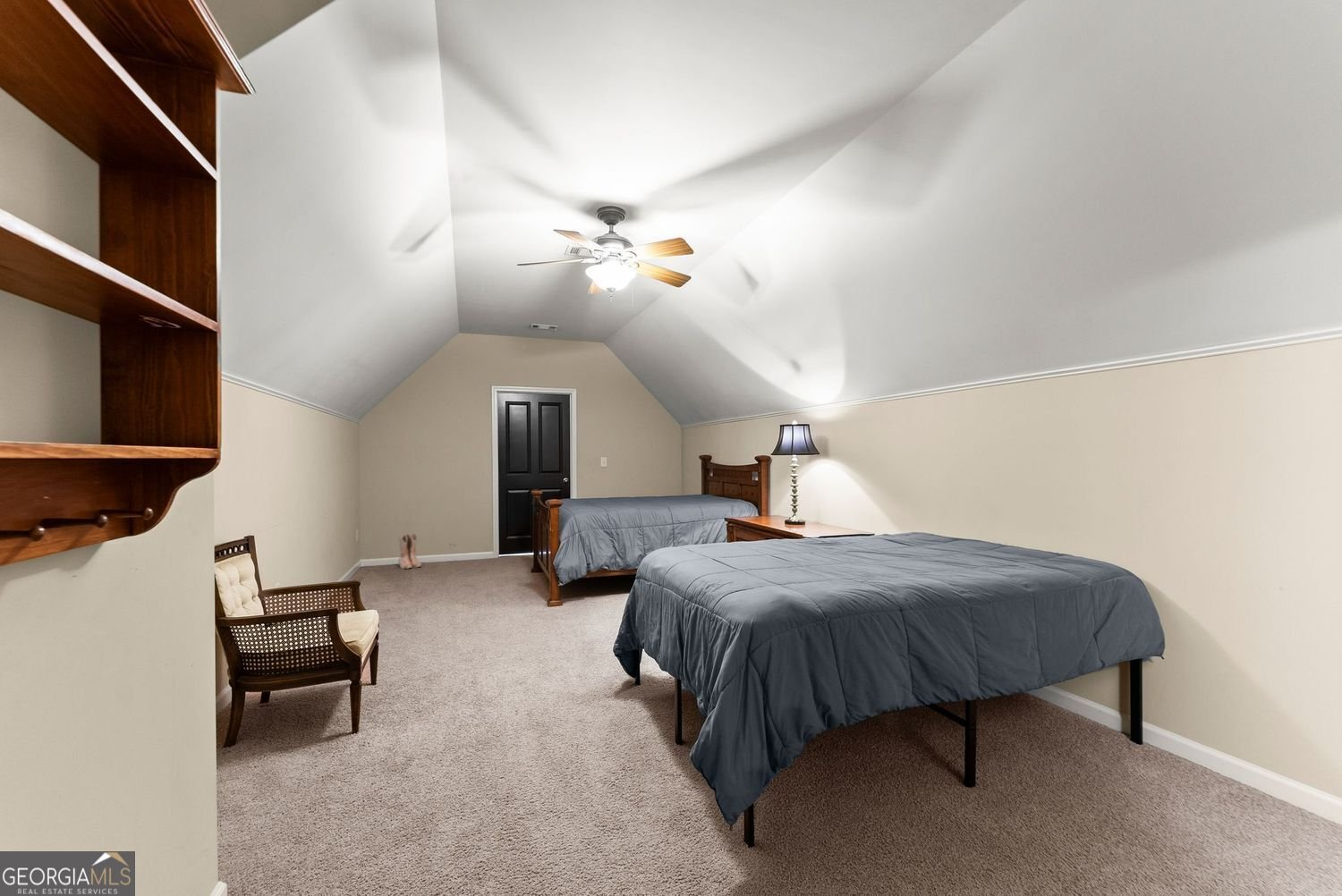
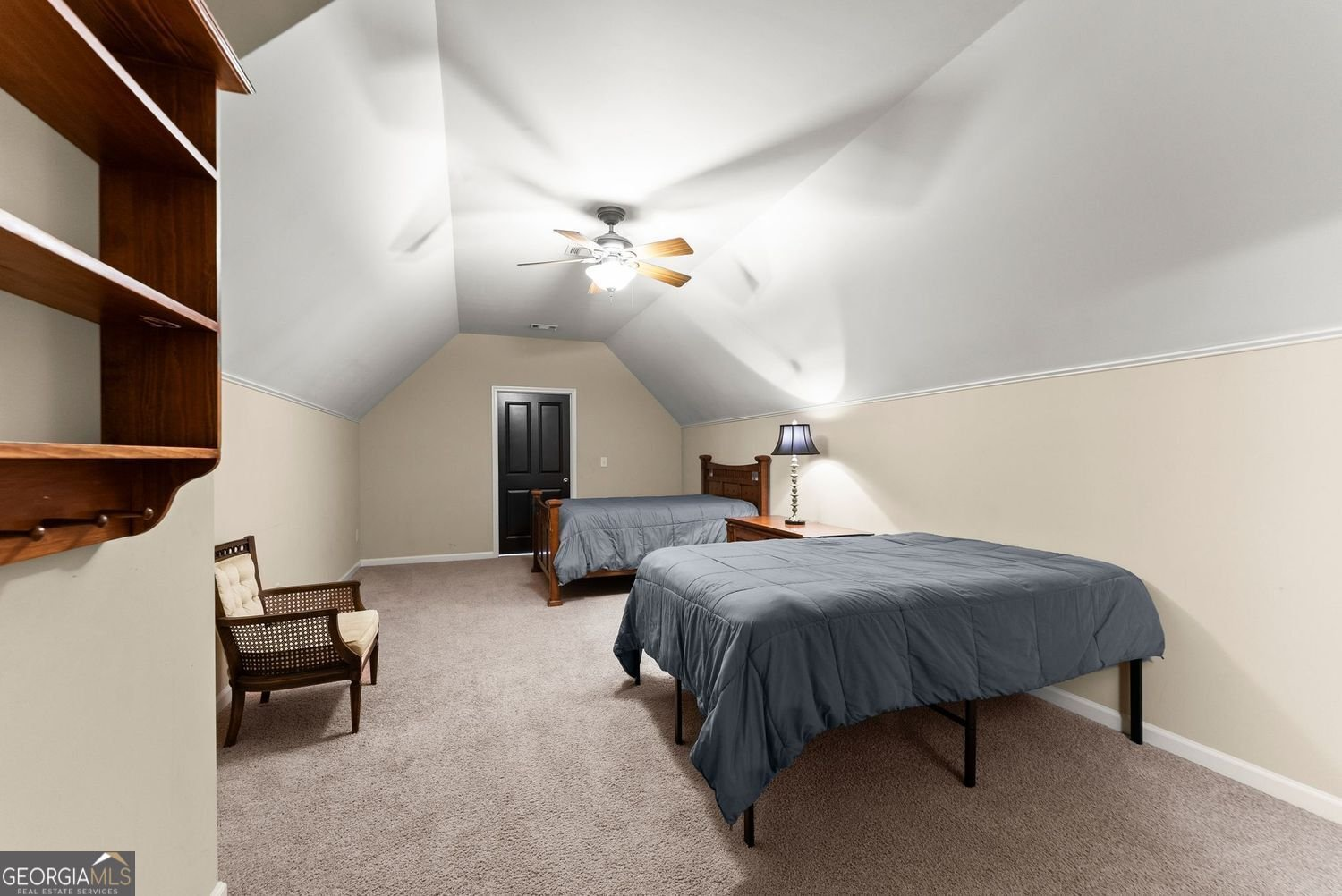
- boots [397,532,423,570]
